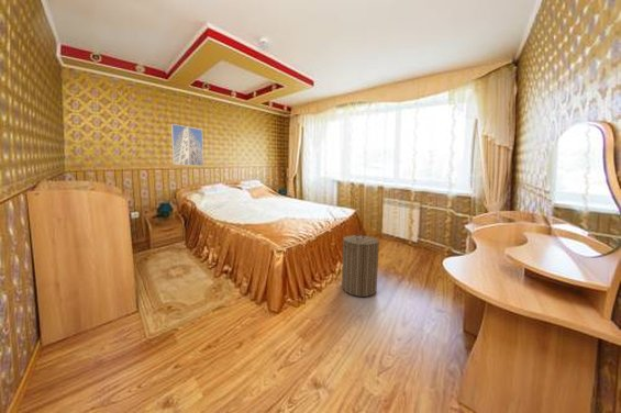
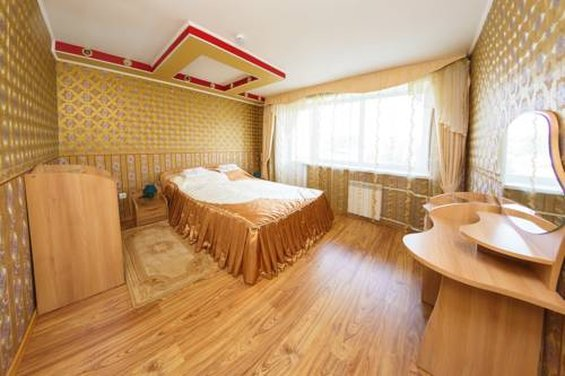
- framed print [170,123,204,167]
- laundry hamper [341,231,380,298]
